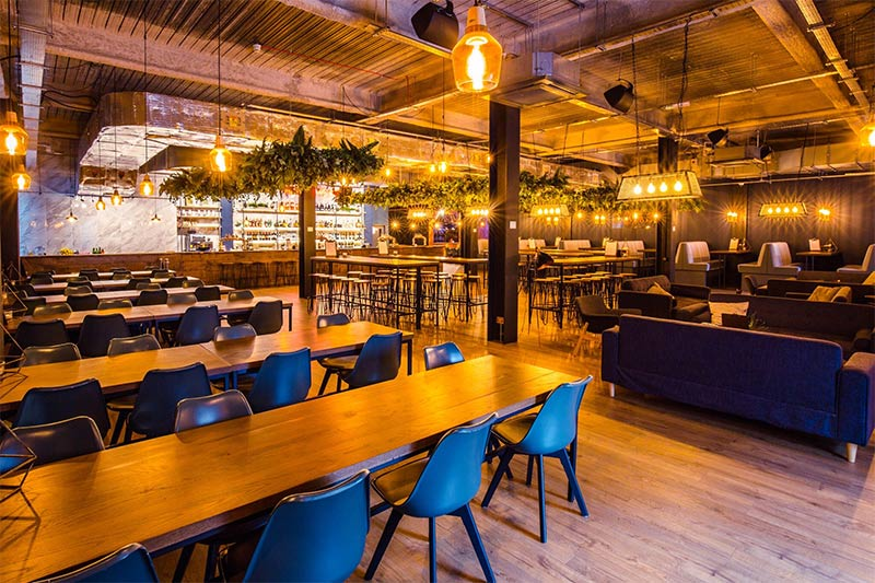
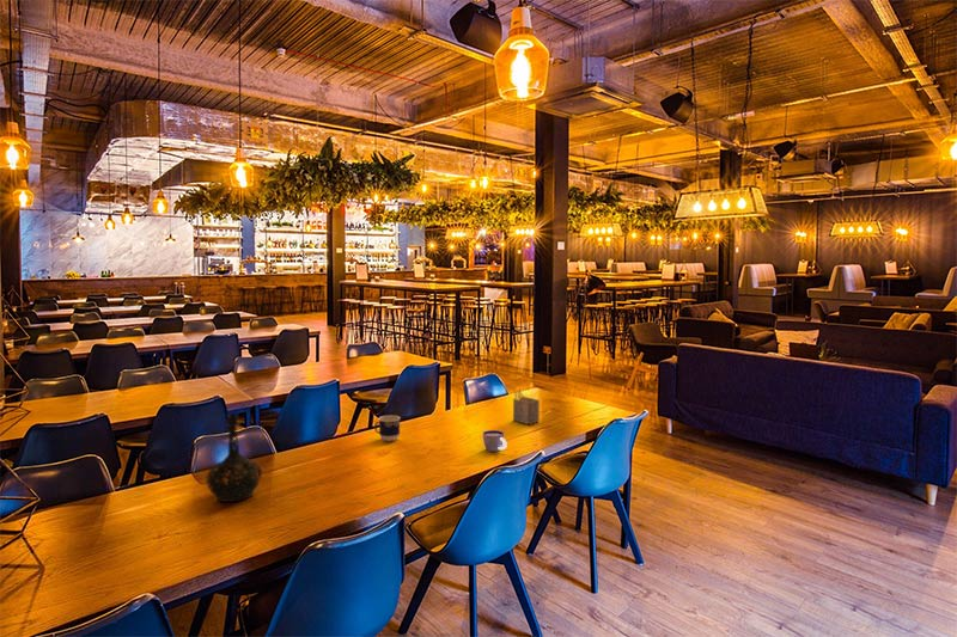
+ cup [373,415,402,442]
+ napkin holder [512,388,541,425]
+ cup [482,429,508,453]
+ bottle [205,414,263,503]
